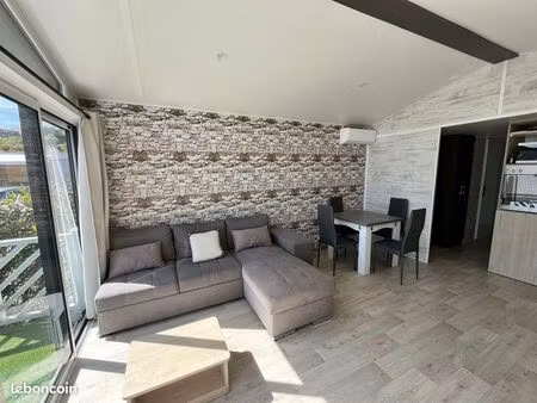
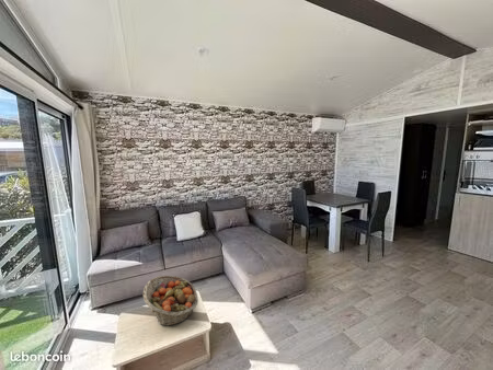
+ fruit basket [142,275,199,327]
